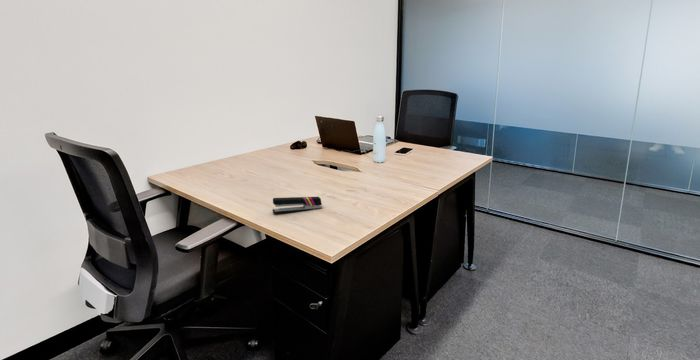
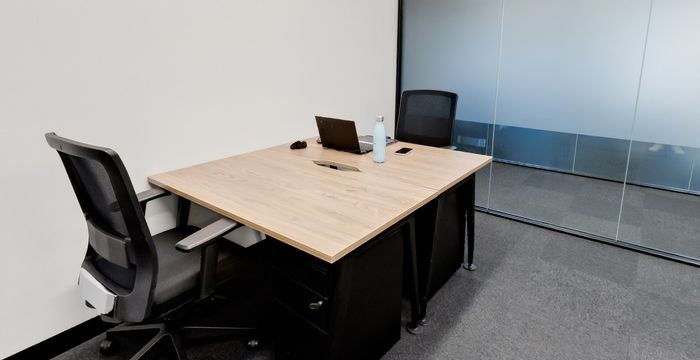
- stapler [272,196,323,214]
